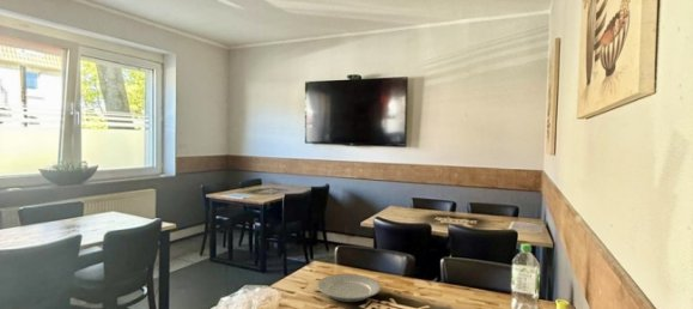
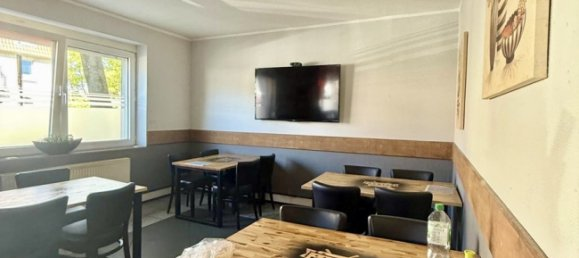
- plate [316,273,382,303]
